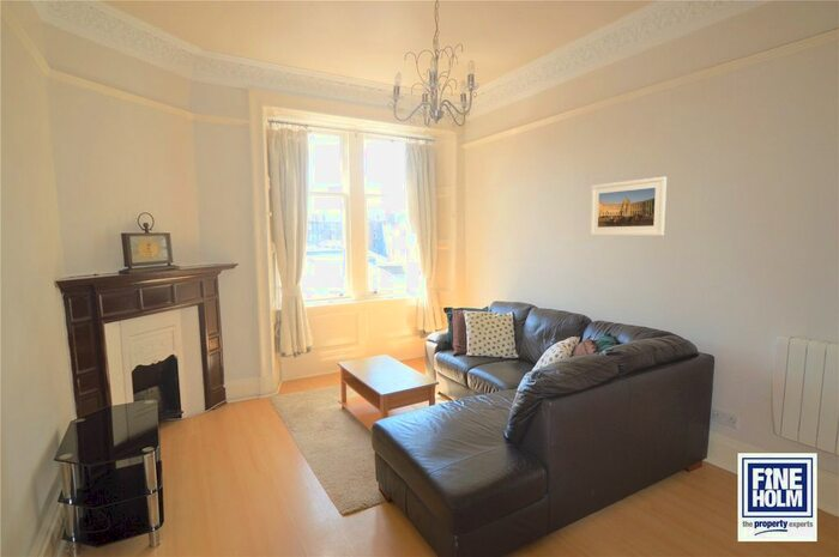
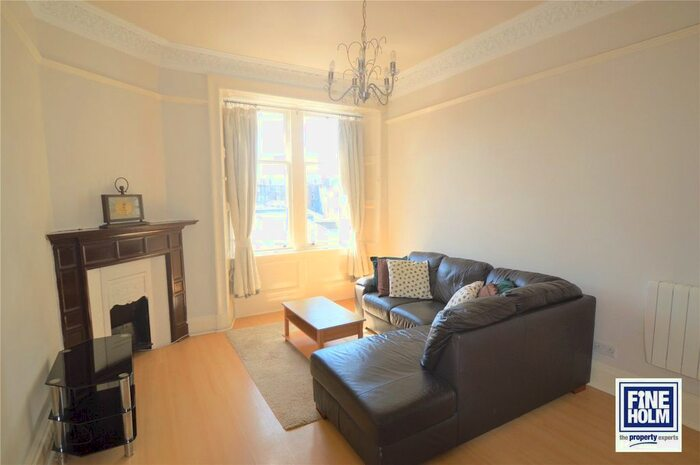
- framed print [590,176,668,237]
